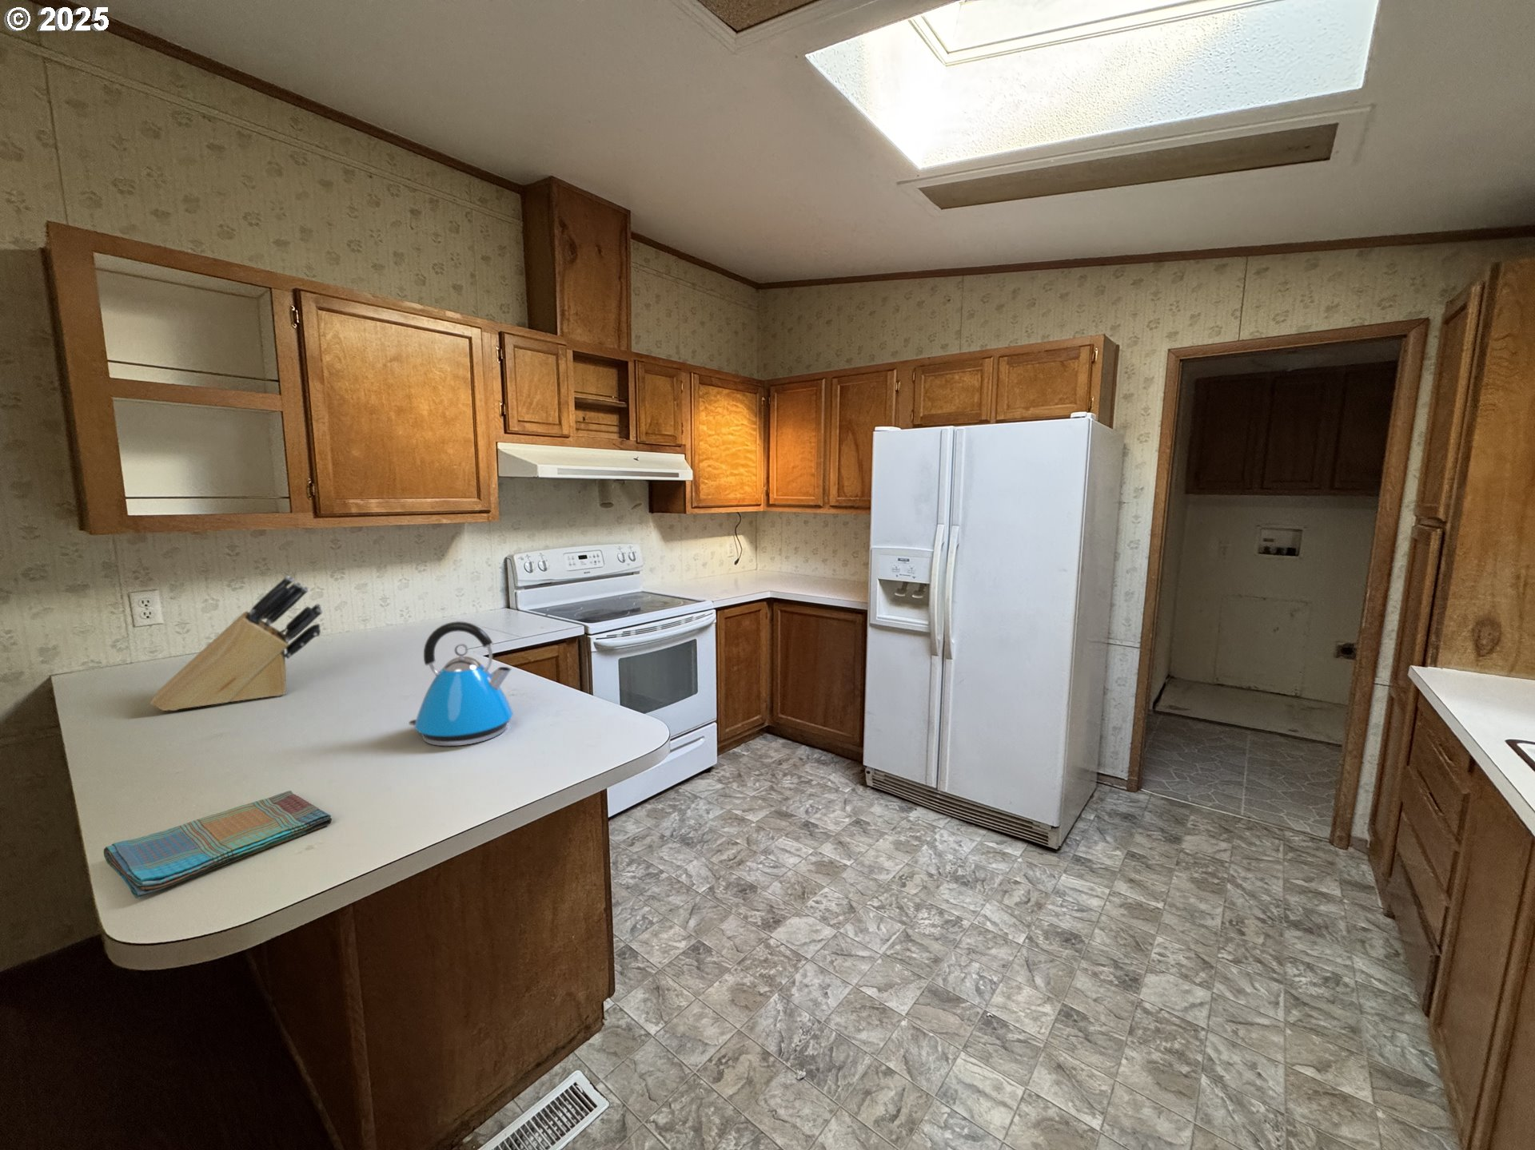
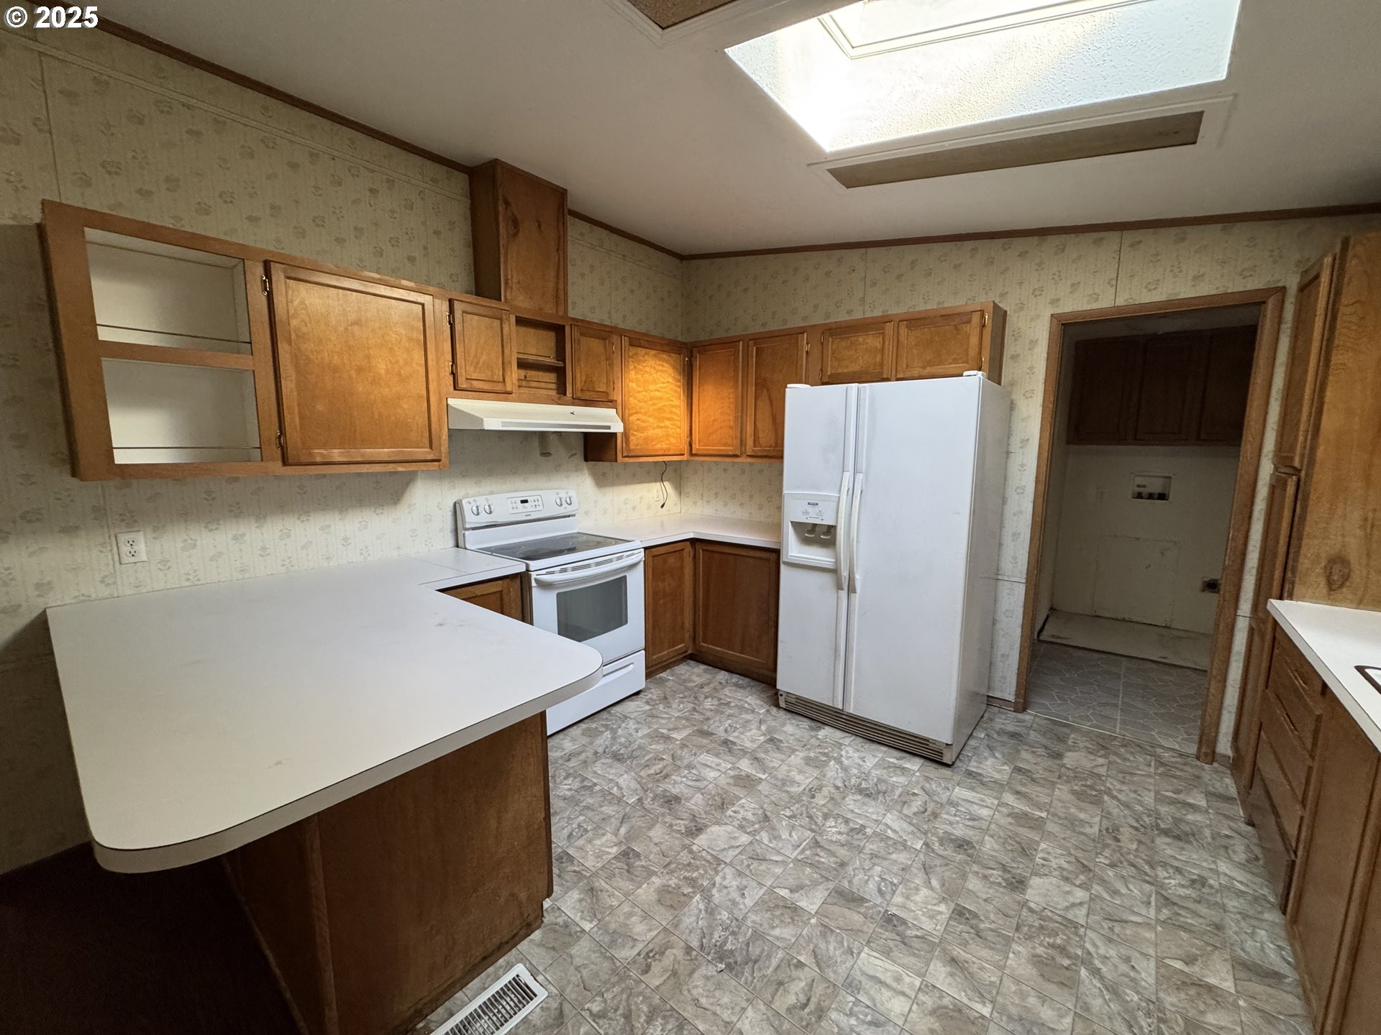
- dish towel [103,790,332,899]
- kettle [407,621,514,747]
- knife block [150,575,324,712]
